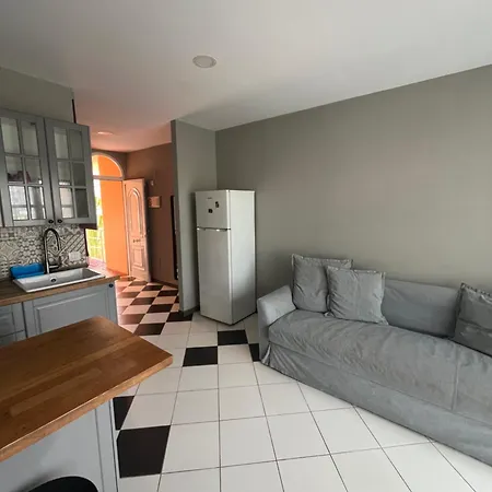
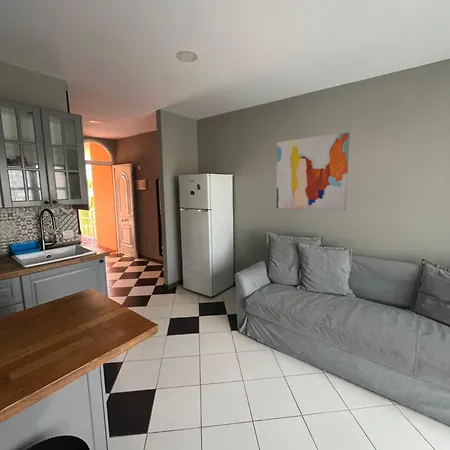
+ wall art [276,131,350,212]
